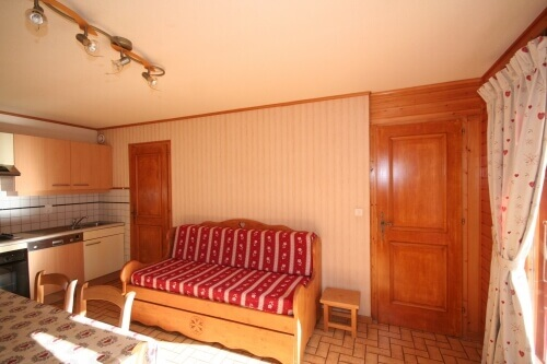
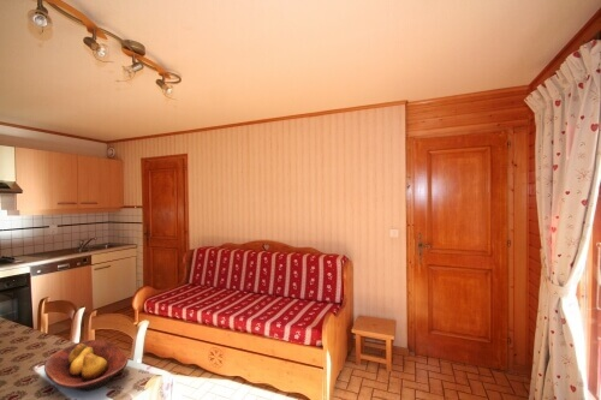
+ fruit bowl [43,339,129,393]
